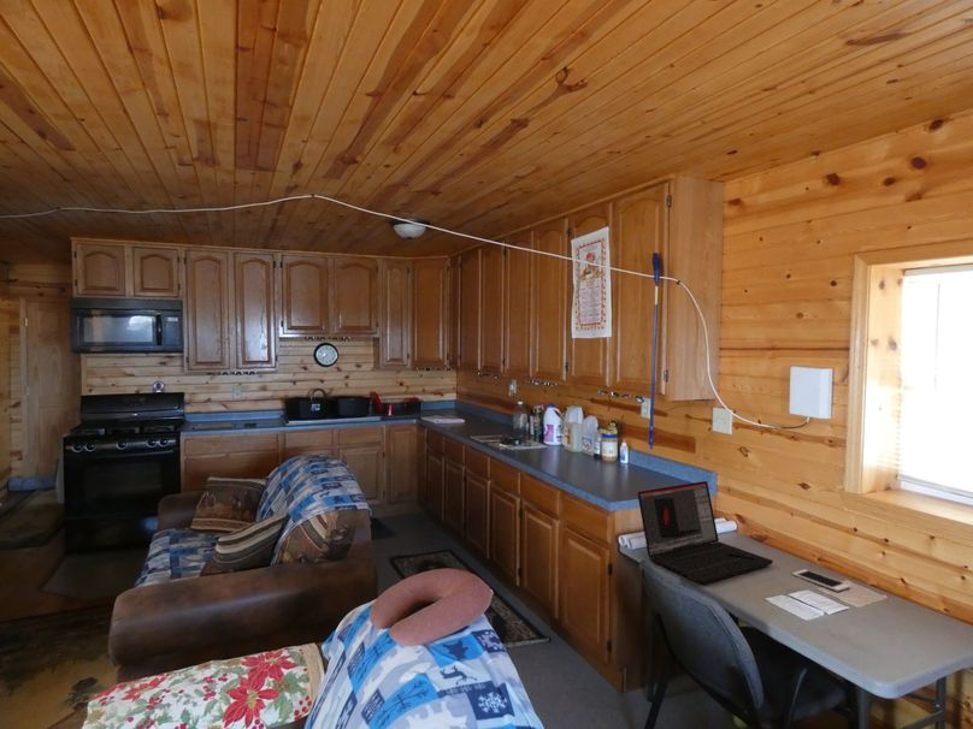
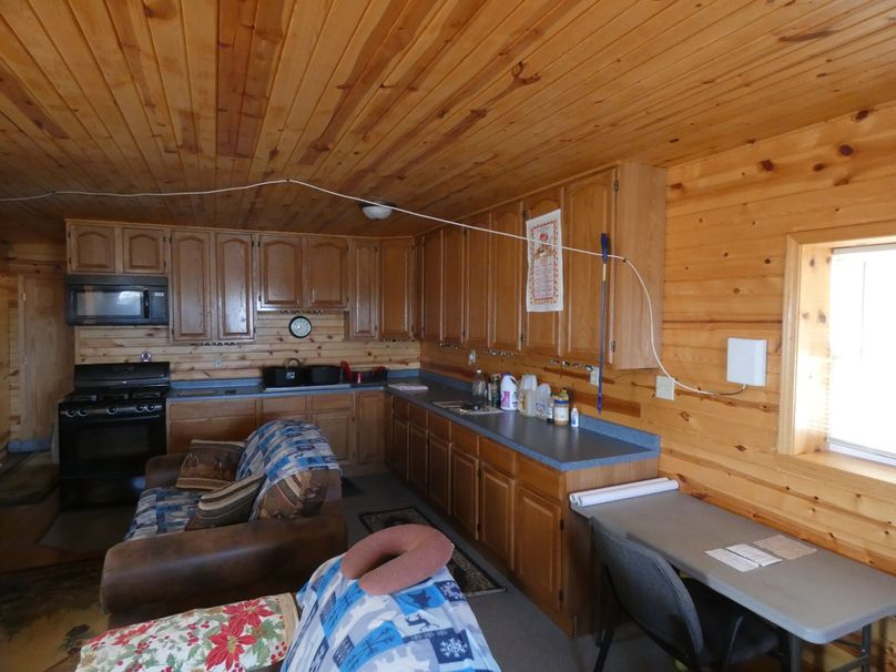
- laptop [637,480,774,585]
- cell phone [791,568,851,593]
